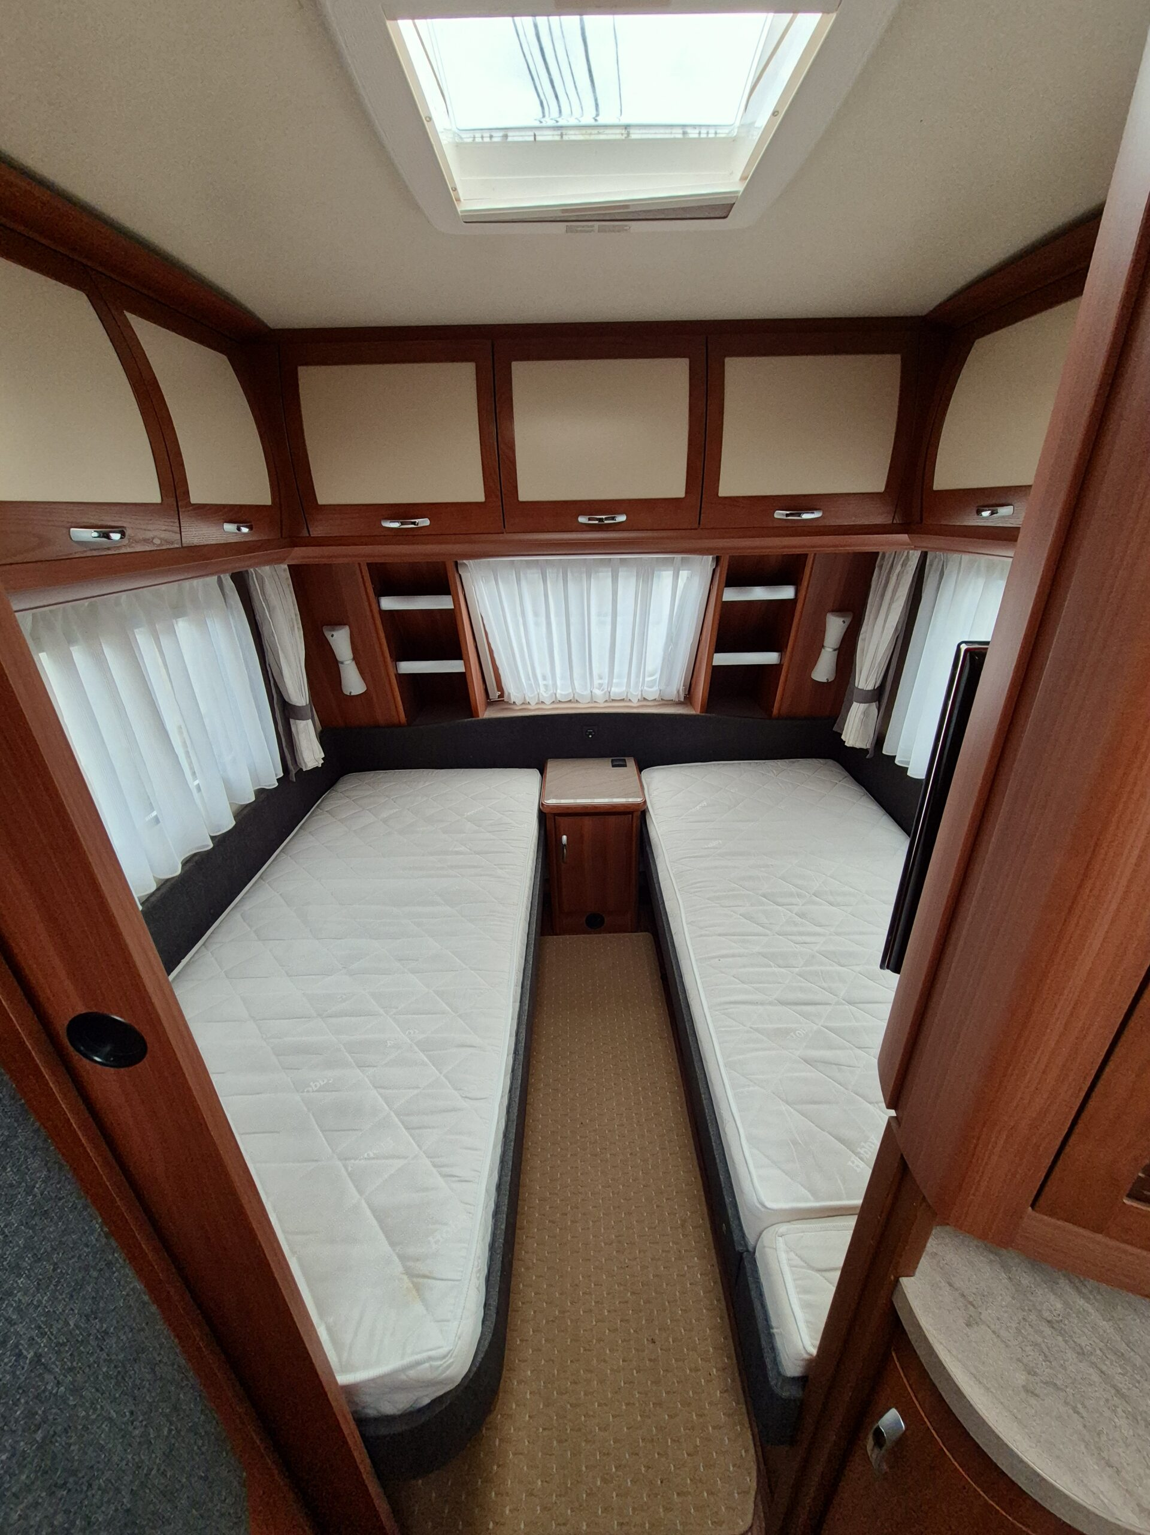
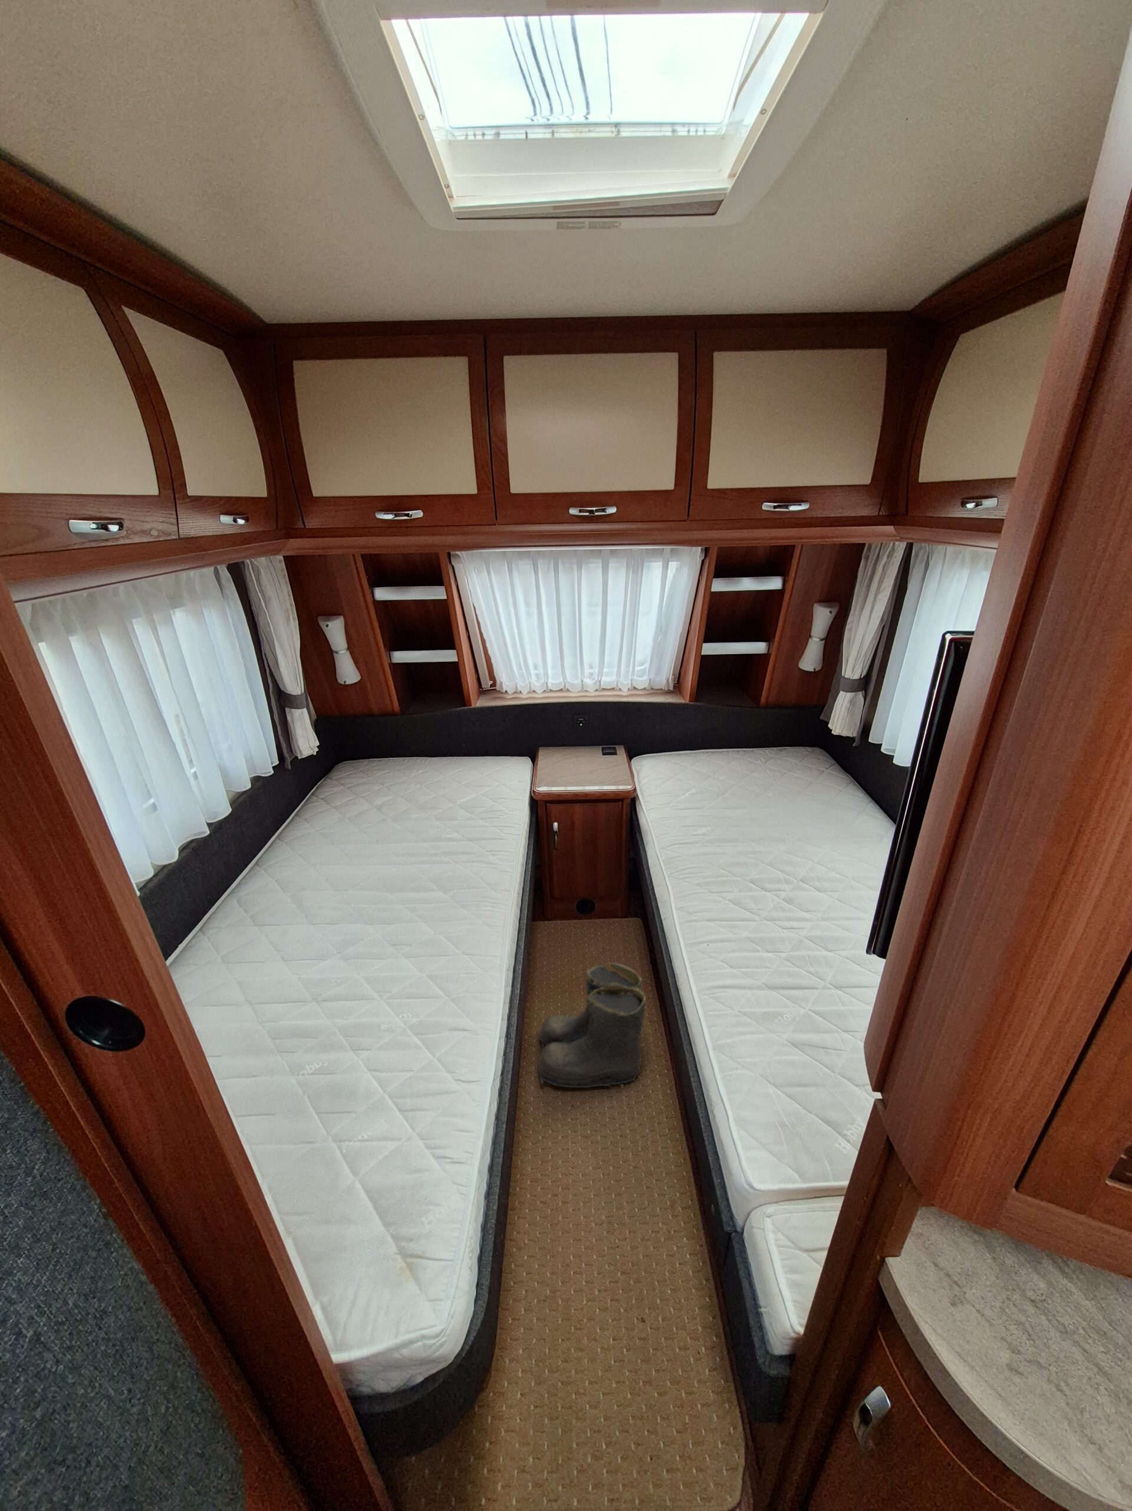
+ boots [536,963,647,1089]
